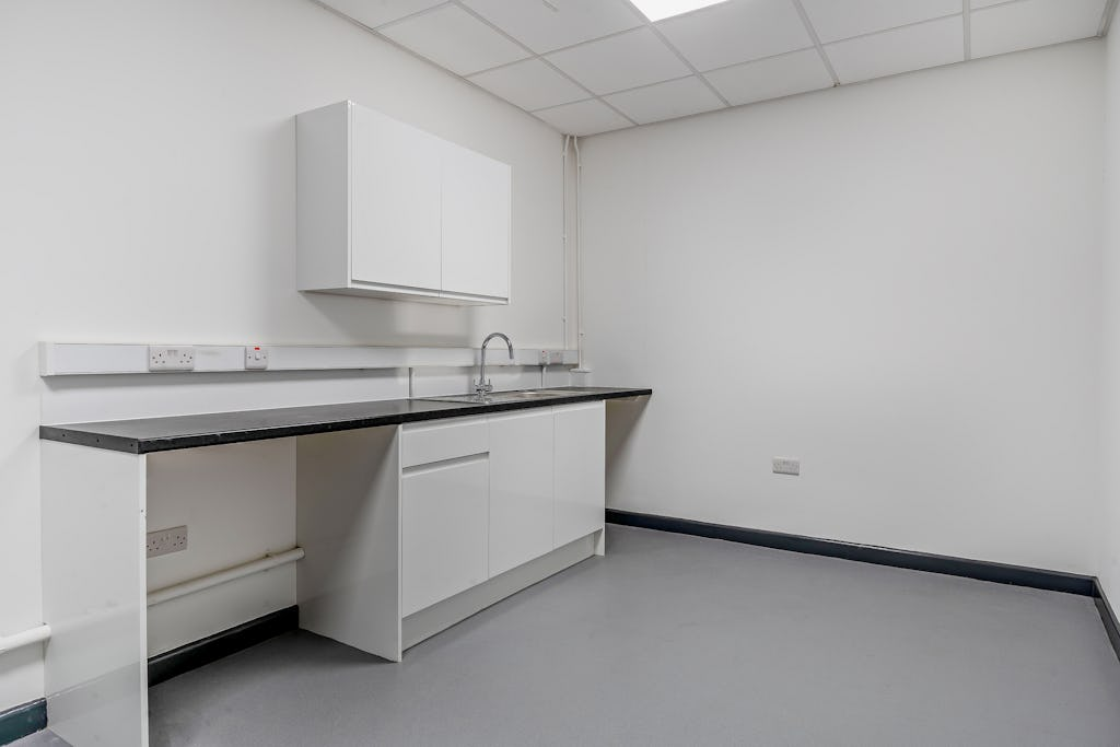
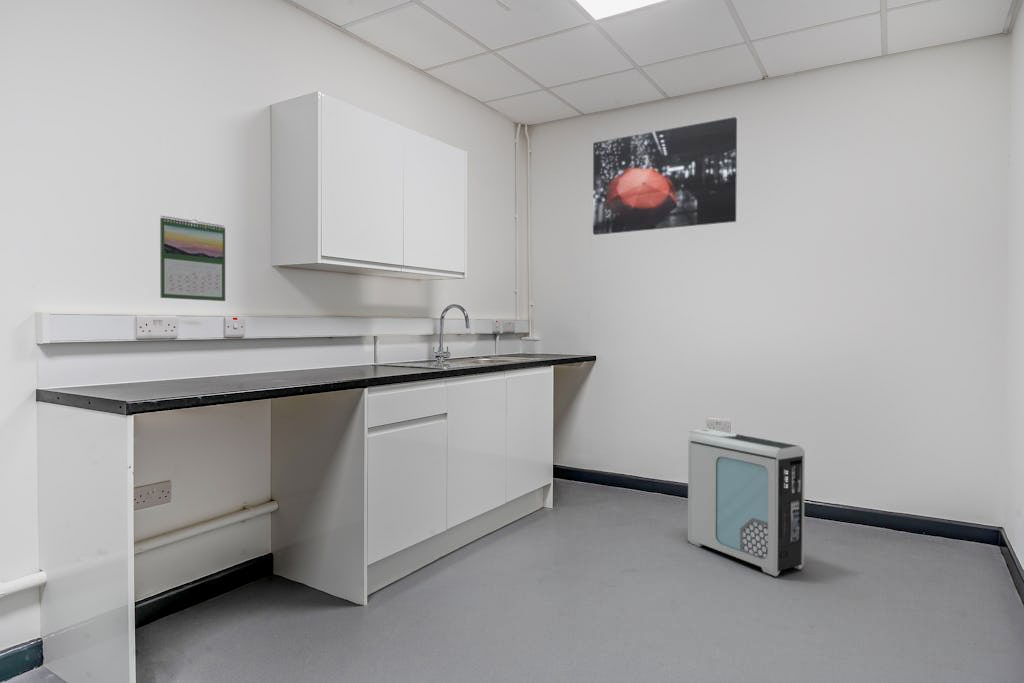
+ calendar [159,215,226,302]
+ wall art [592,116,738,236]
+ air purifier [687,428,806,577]
